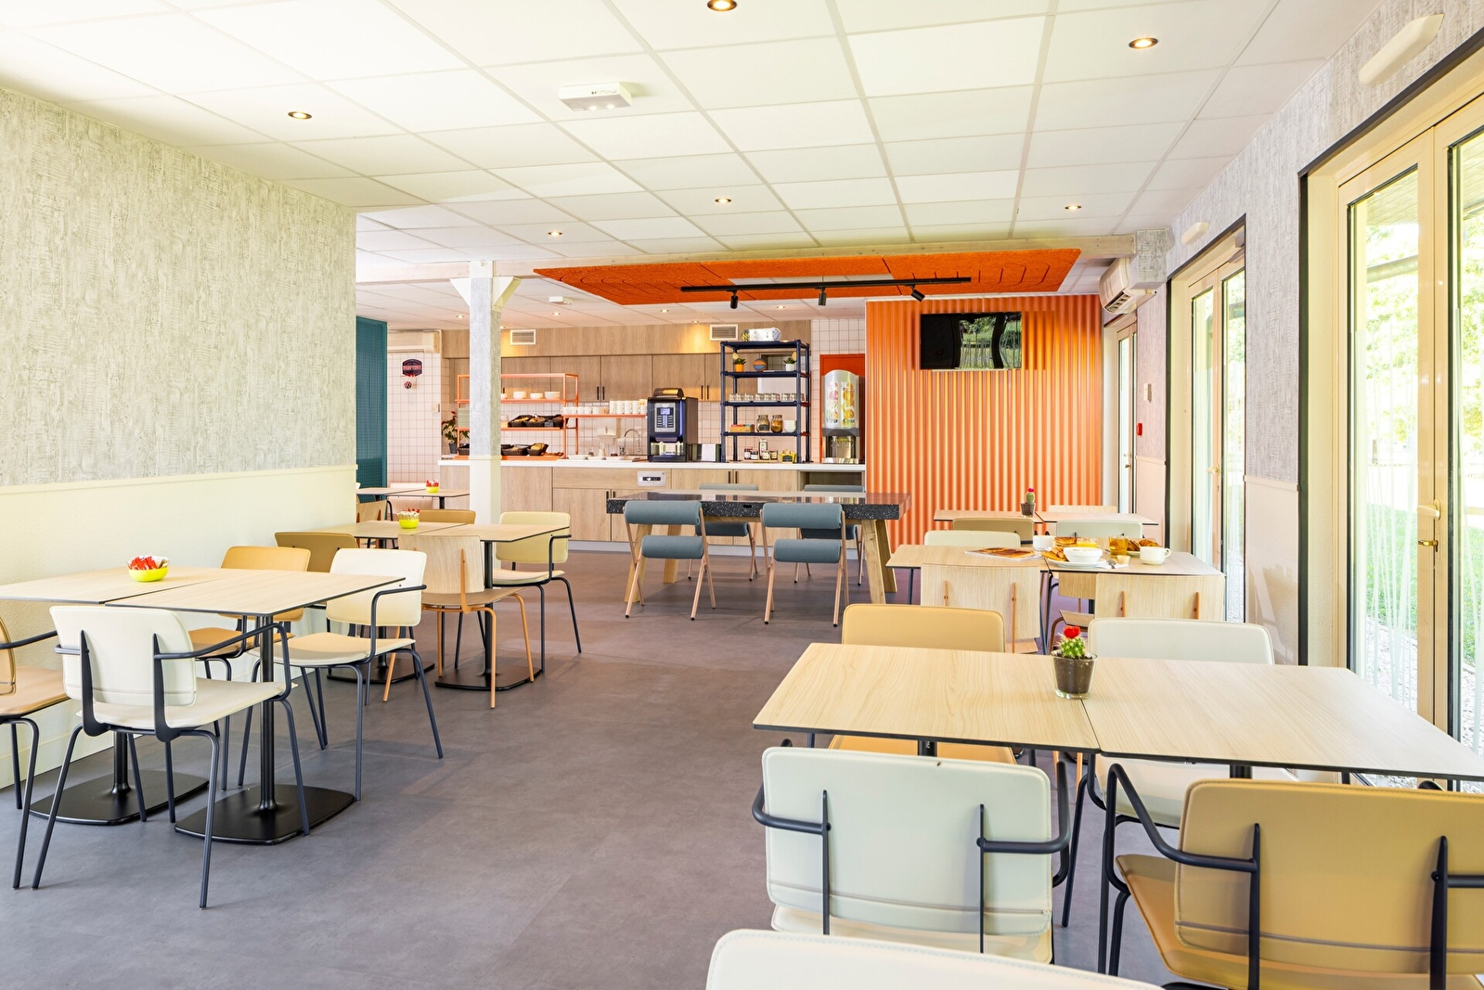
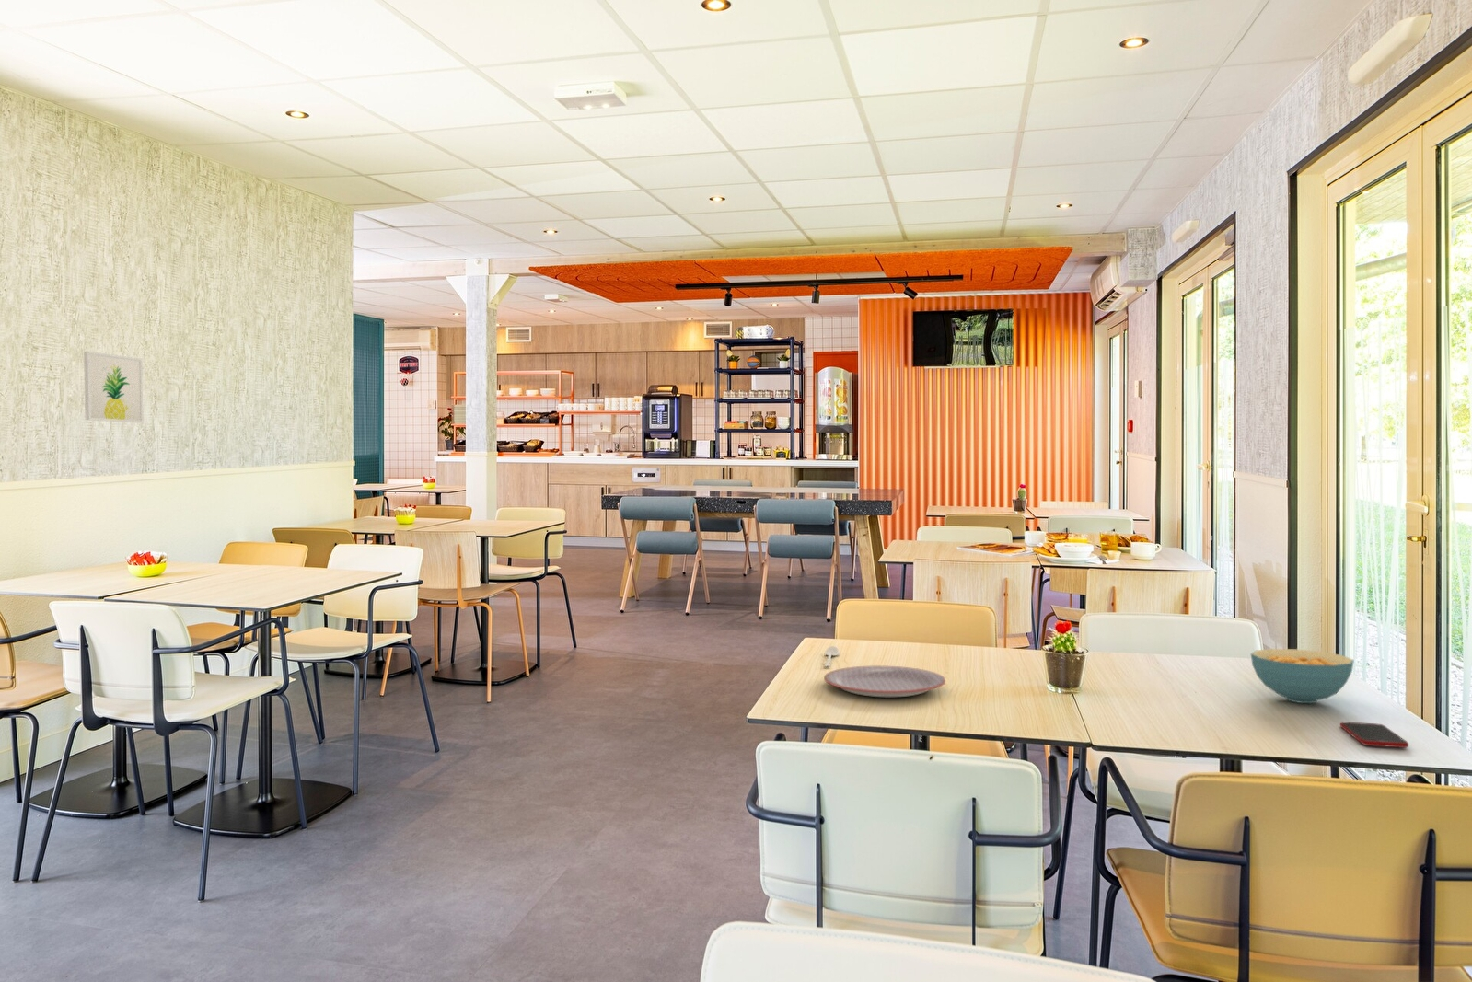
+ plate [823,664,946,698]
+ spoon [823,646,841,667]
+ cereal bowl [1251,648,1355,704]
+ wall art [83,351,145,423]
+ cell phone [1339,721,1410,749]
